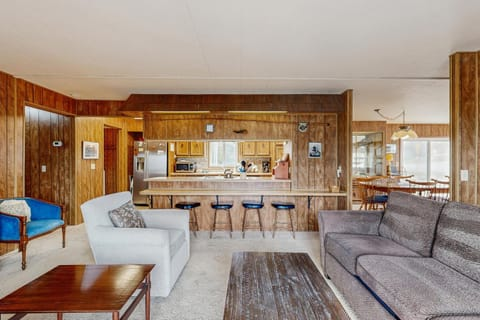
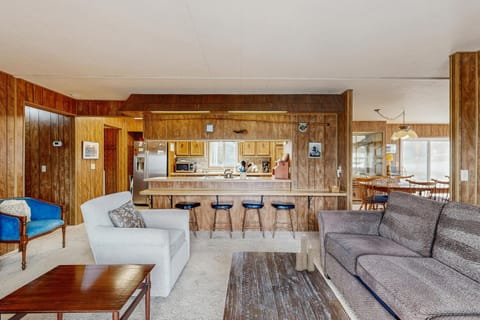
+ candle [294,235,315,272]
